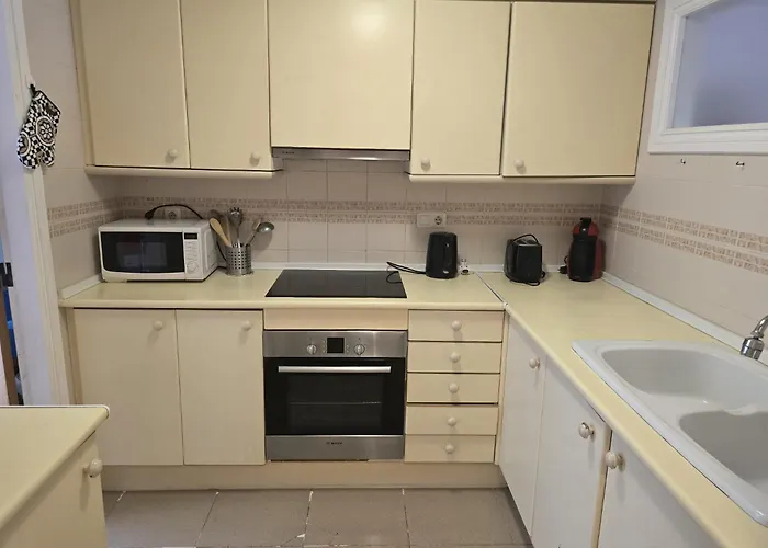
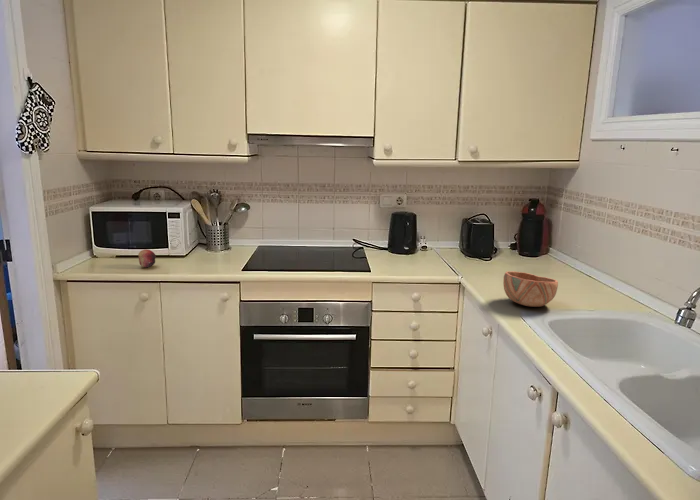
+ bowl [502,270,559,308]
+ fruit [137,248,157,268]
